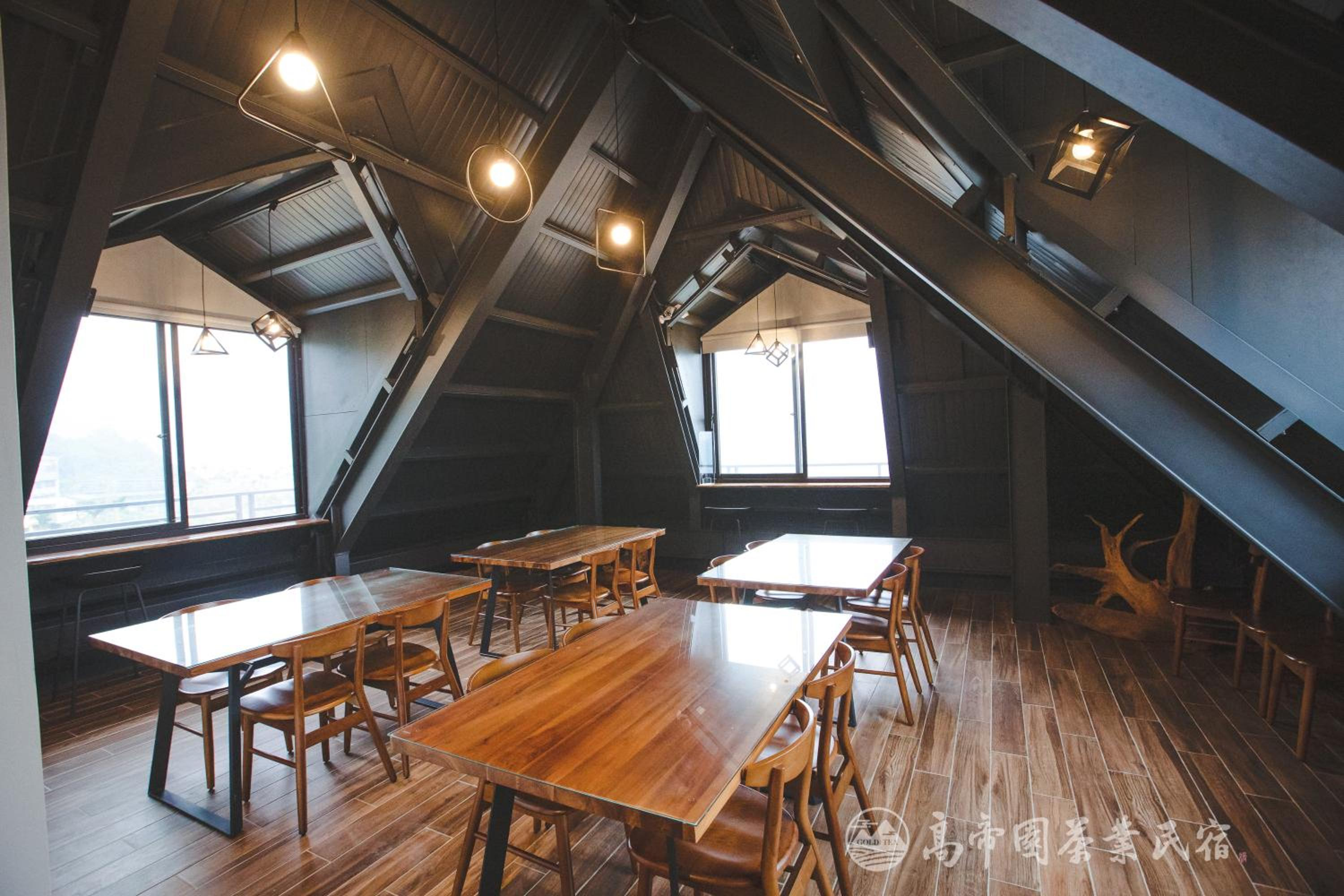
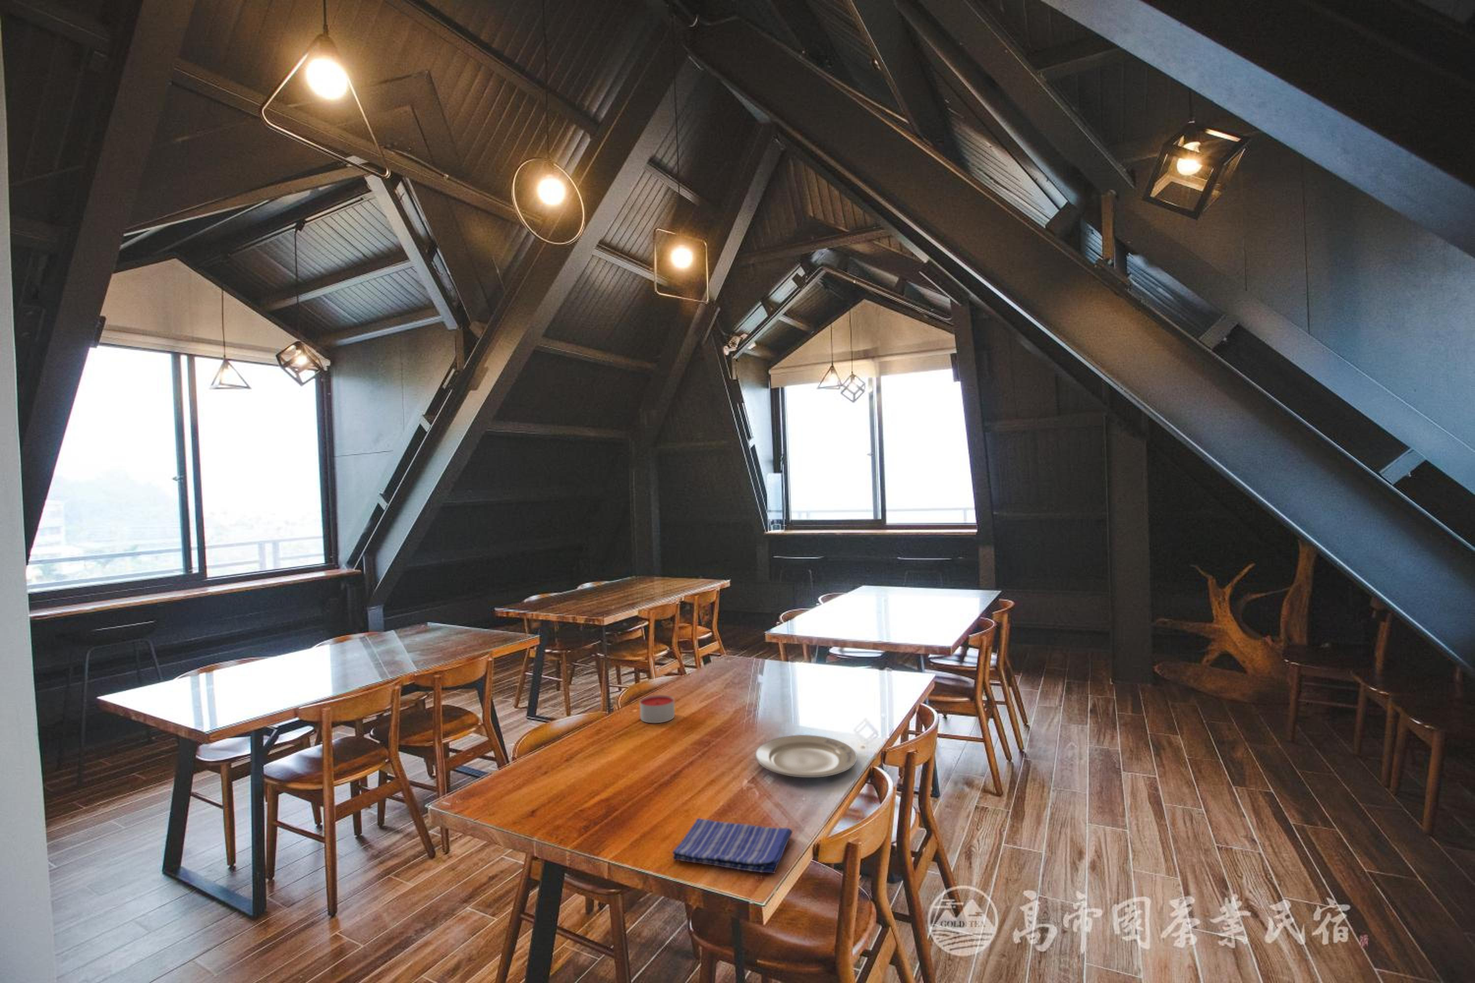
+ candle [640,694,675,723]
+ dish towel [672,817,792,874]
+ chinaware [755,734,858,778]
